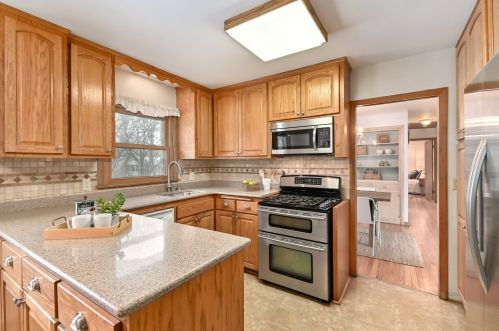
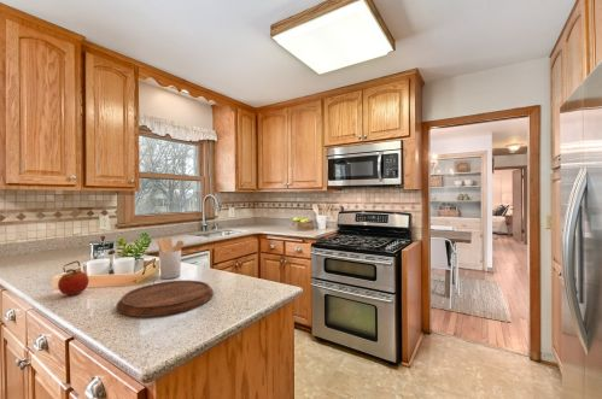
+ cutting board [116,280,215,317]
+ fruit [57,268,90,297]
+ utensil holder [154,236,185,280]
